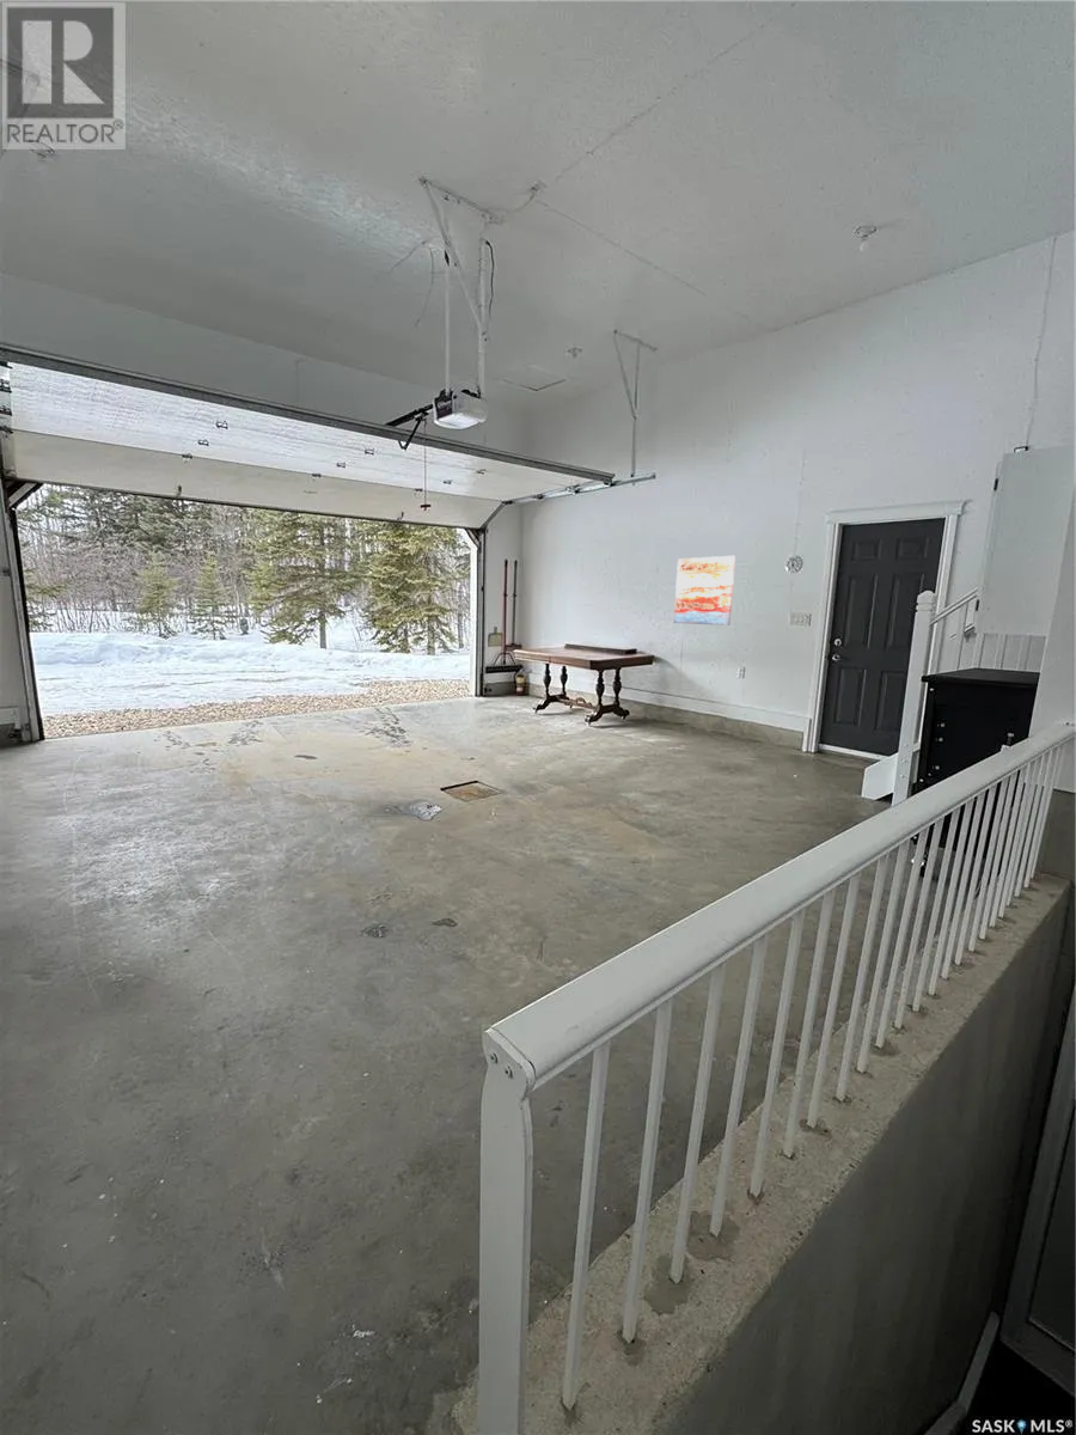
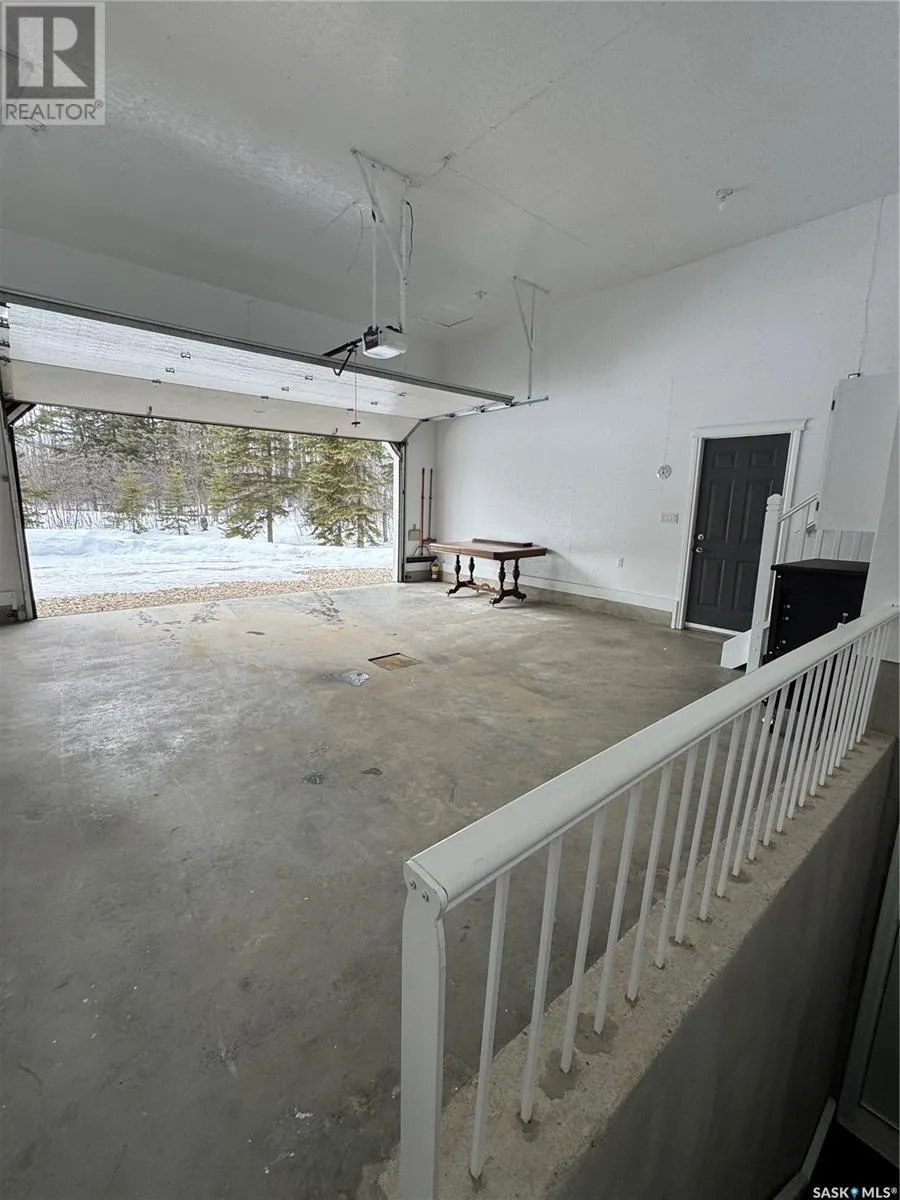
- wall art [673,555,736,627]
